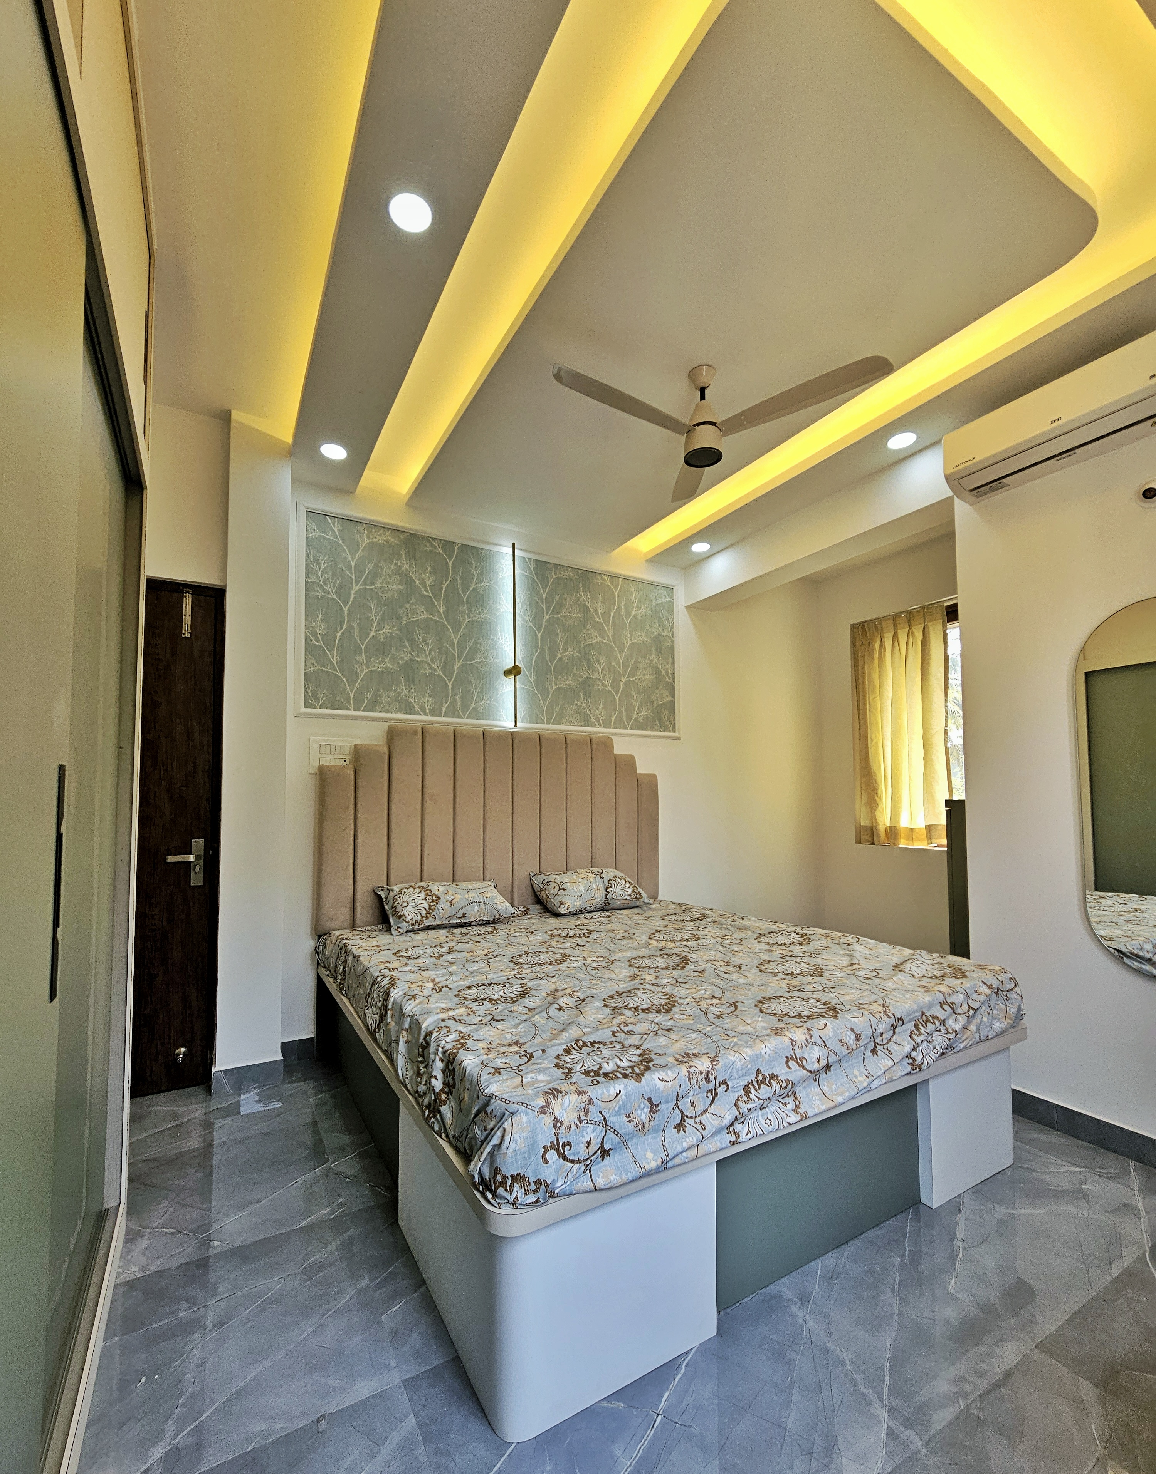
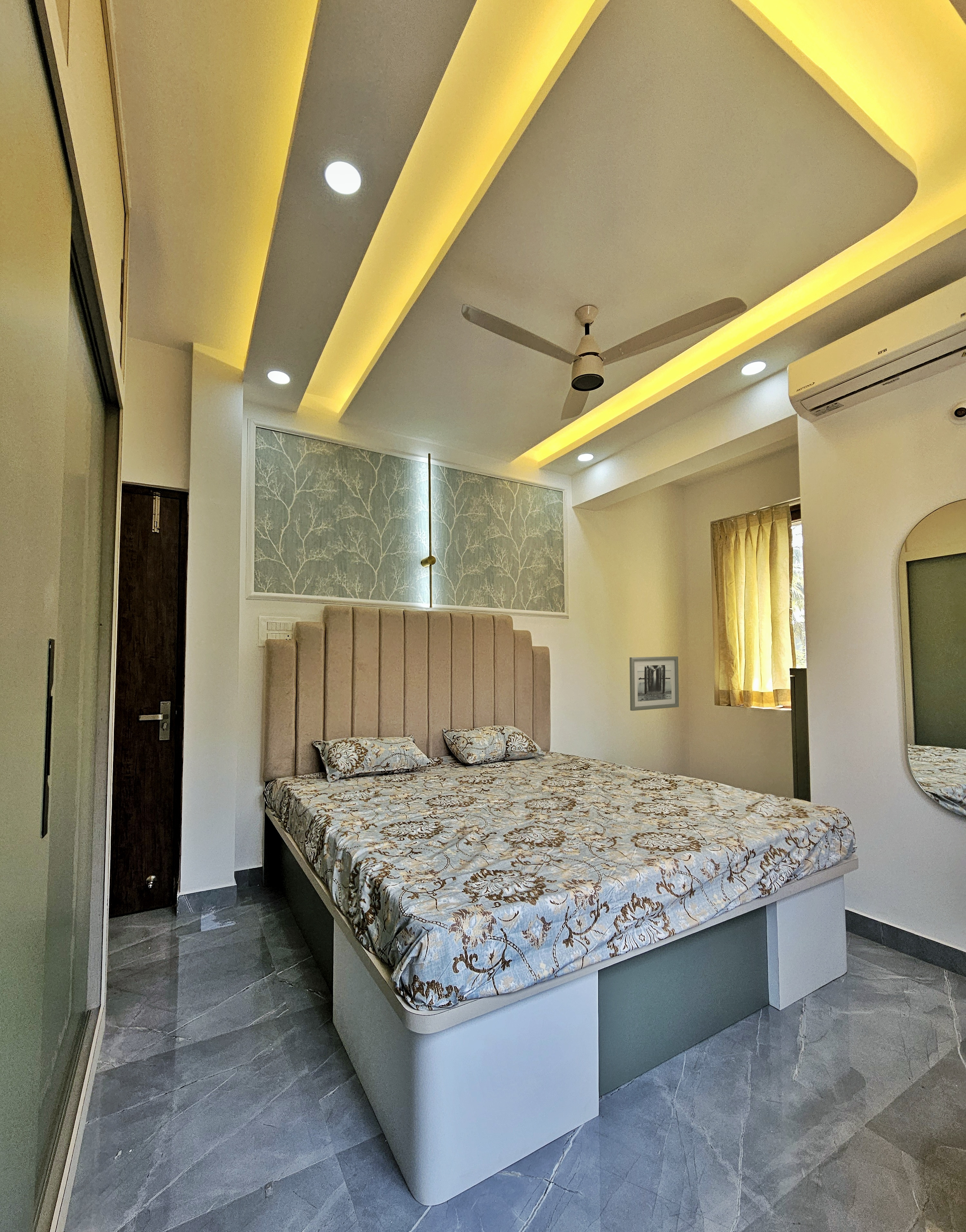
+ wall art [629,656,679,711]
